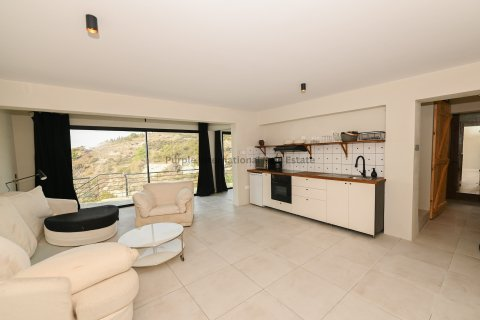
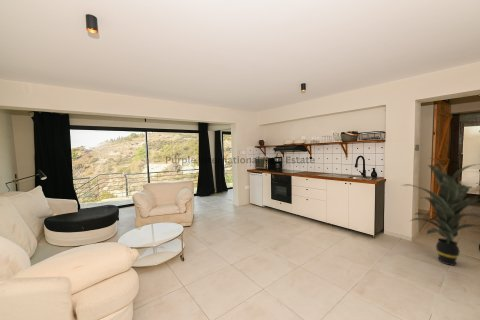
+ indoor plant [401,157,480,266]
